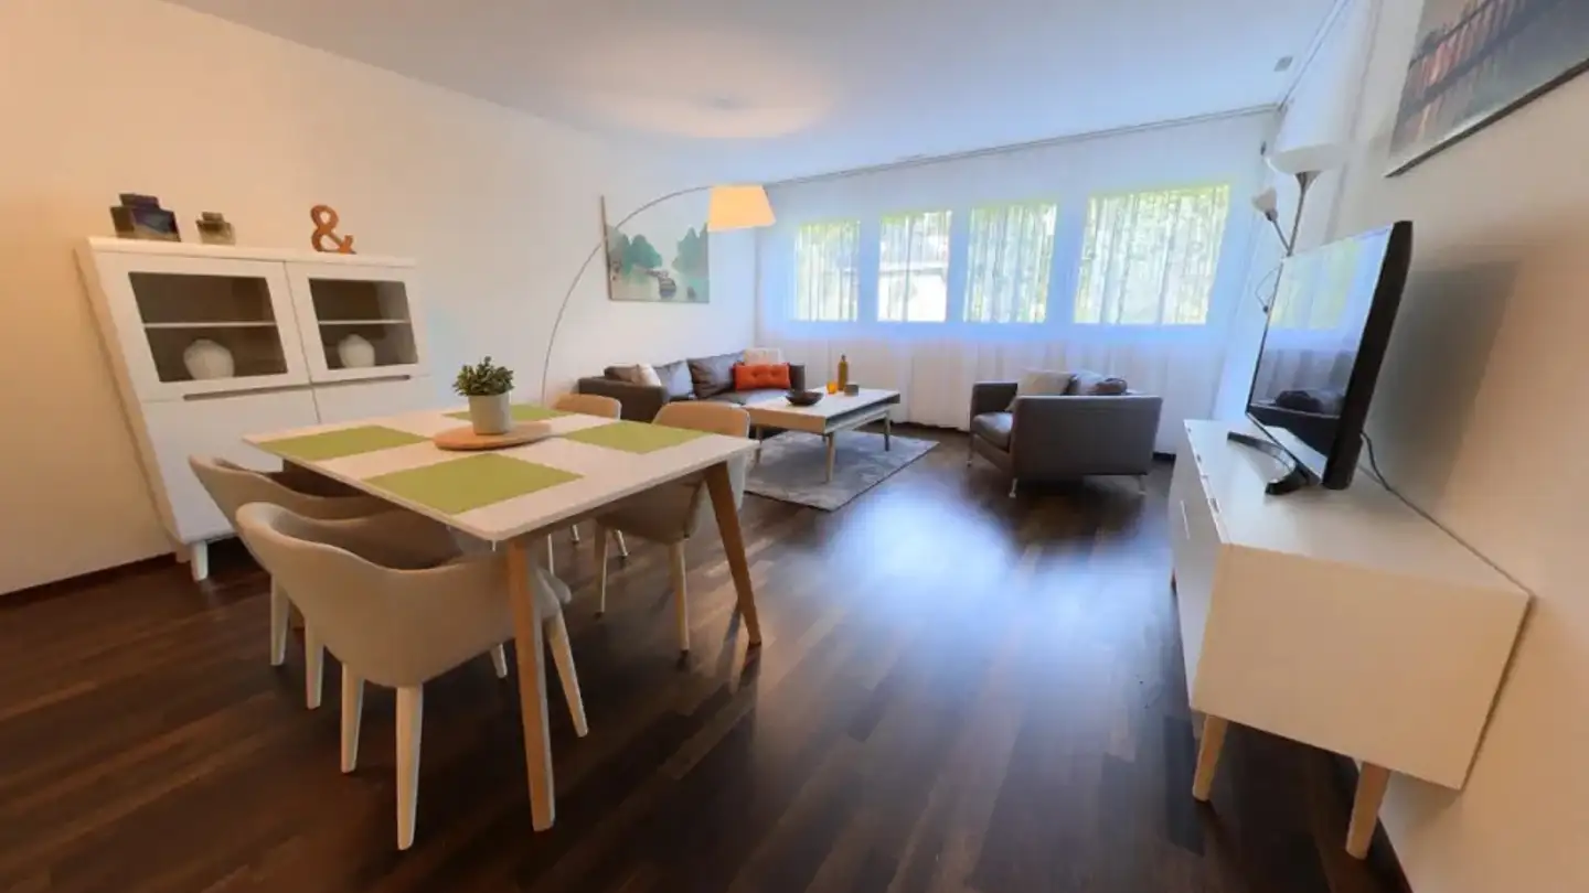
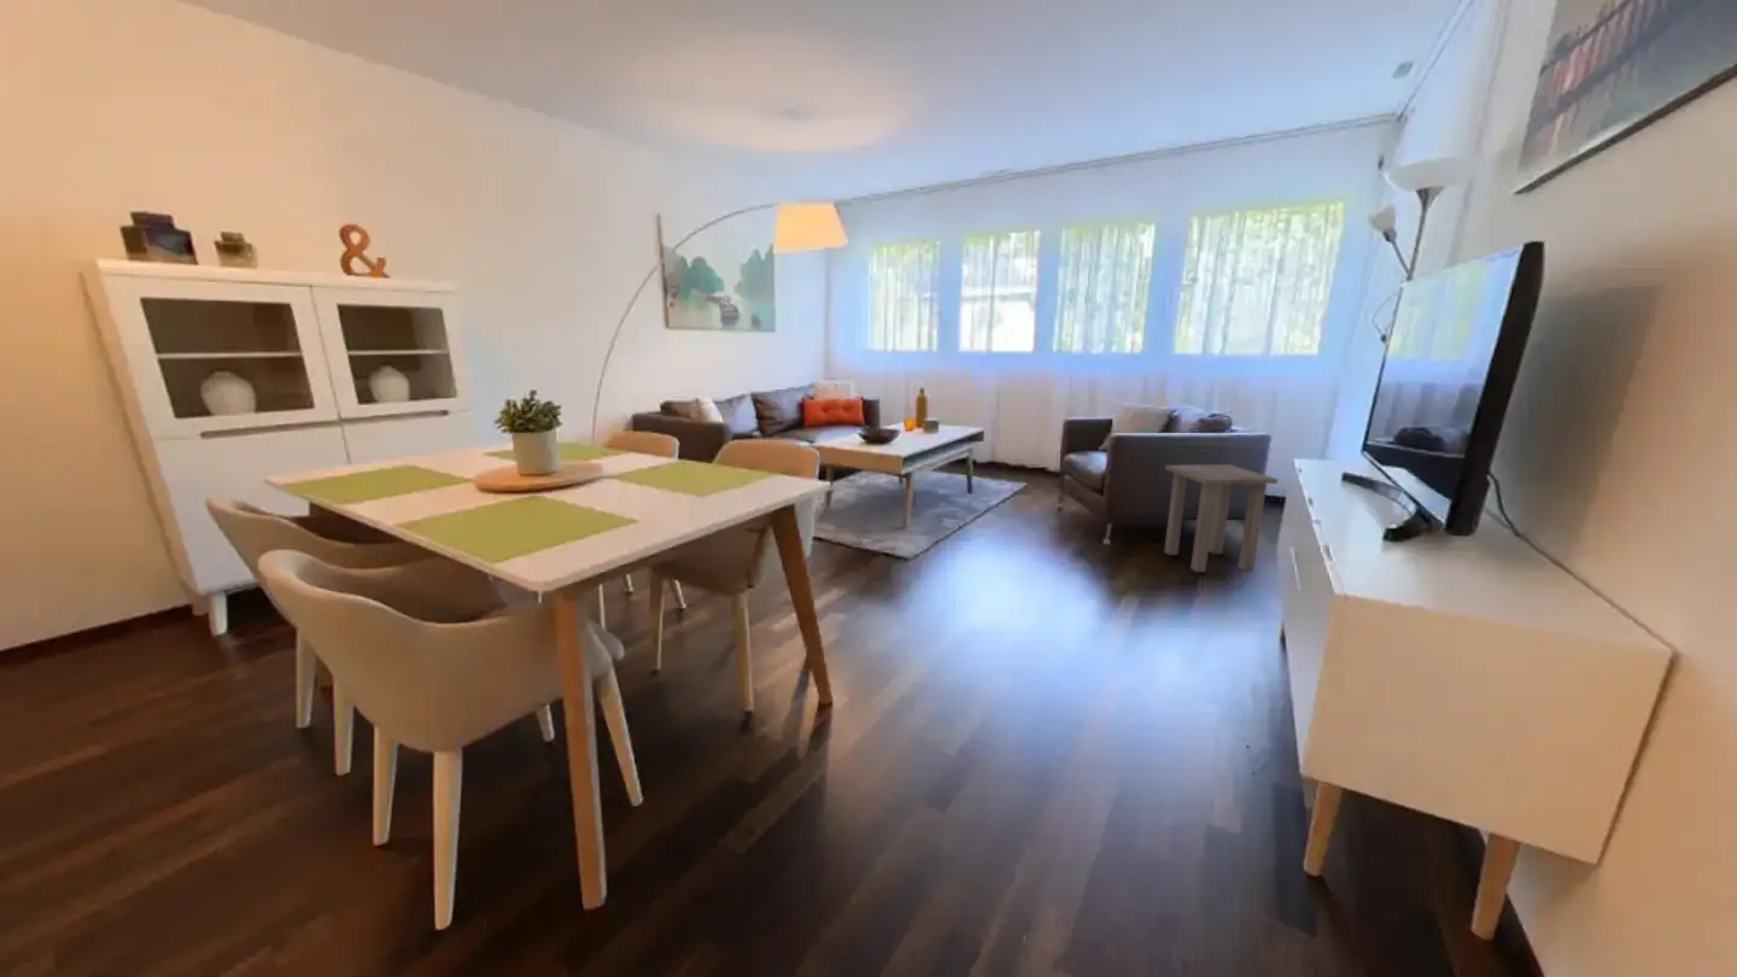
+ side table [1163,463,1280,573]
